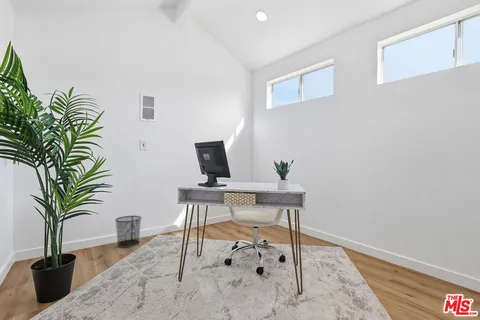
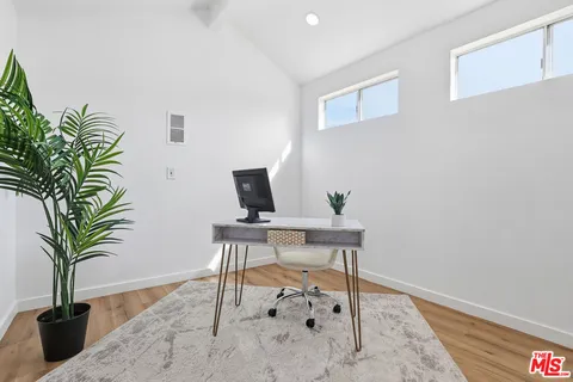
- waste bin [114,215,142,249]
